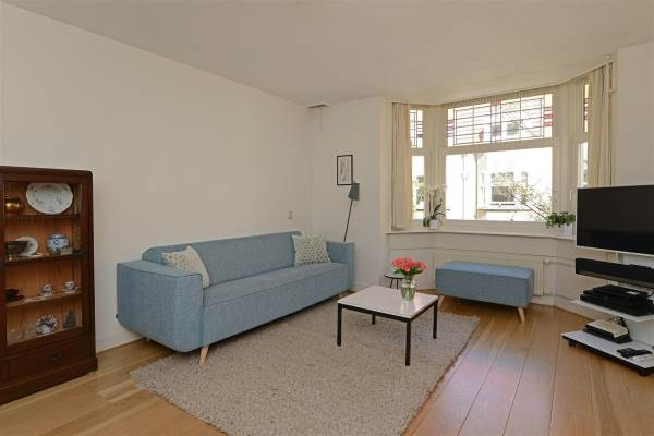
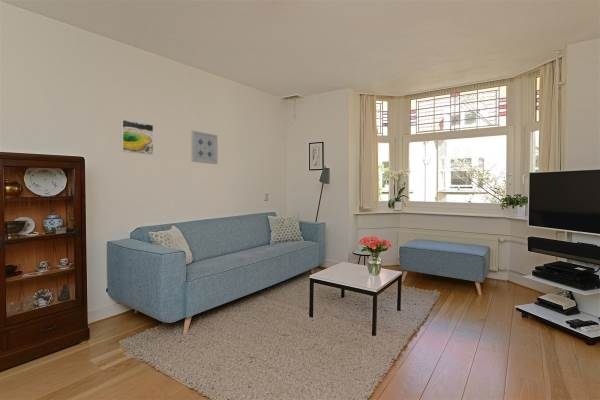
+ wall art [190,130,218,165]
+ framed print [120,118,154,156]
